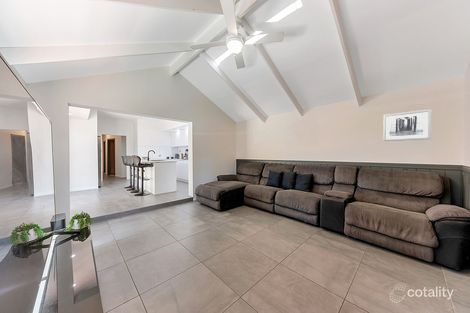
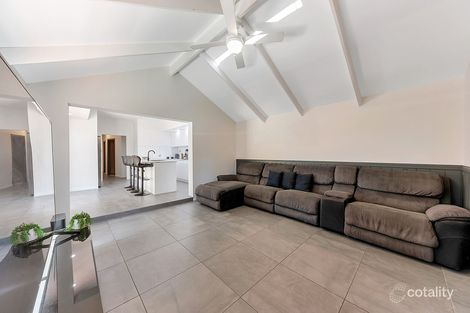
- wall art [382,108,432,142]
